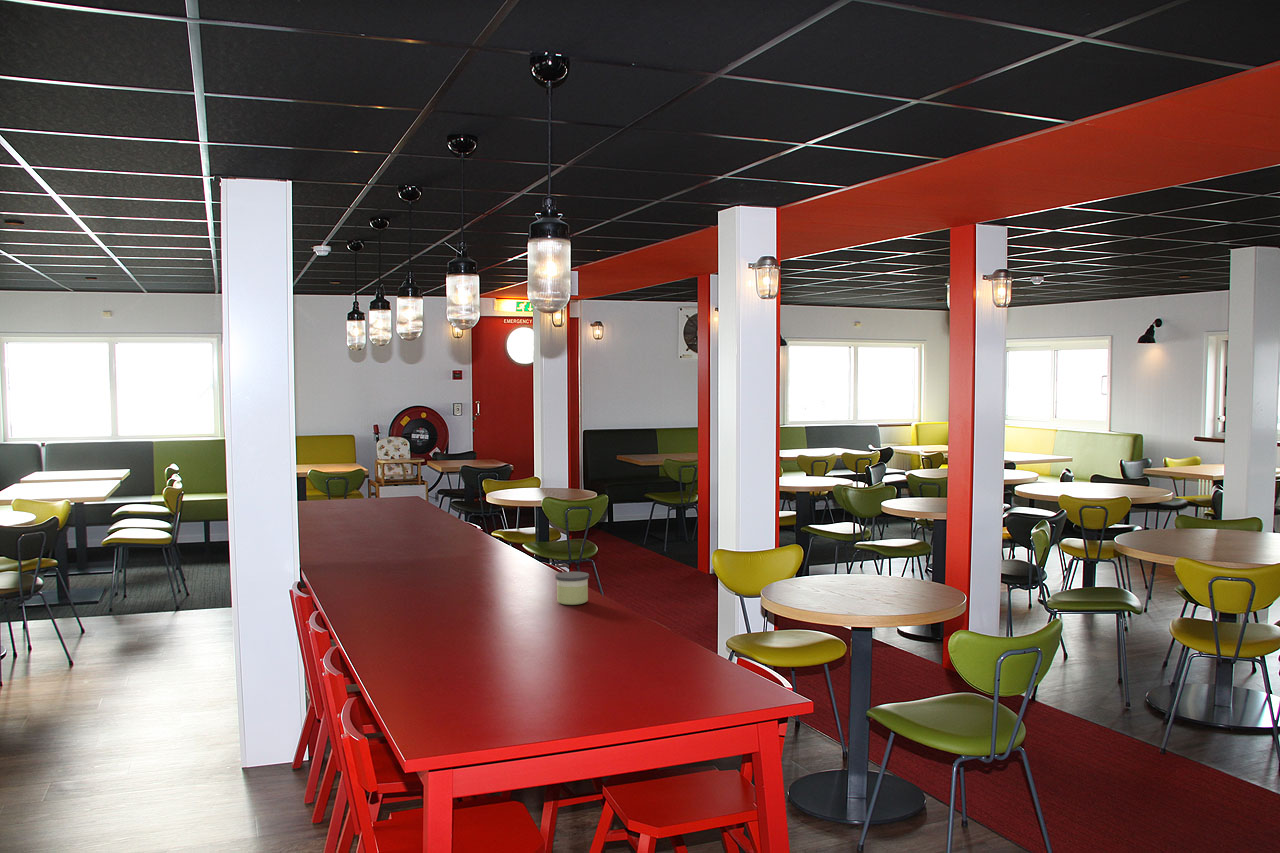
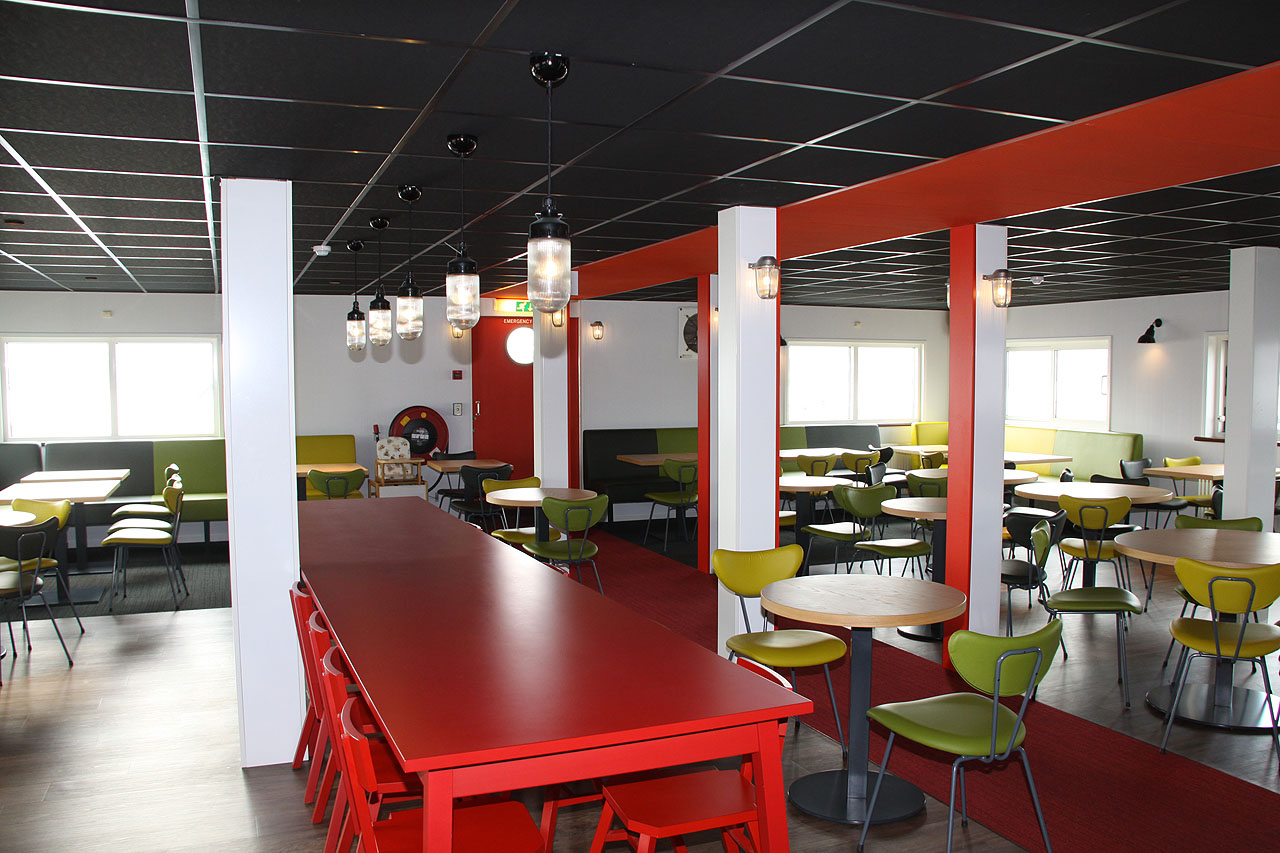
- candle [554,571,590,606]
